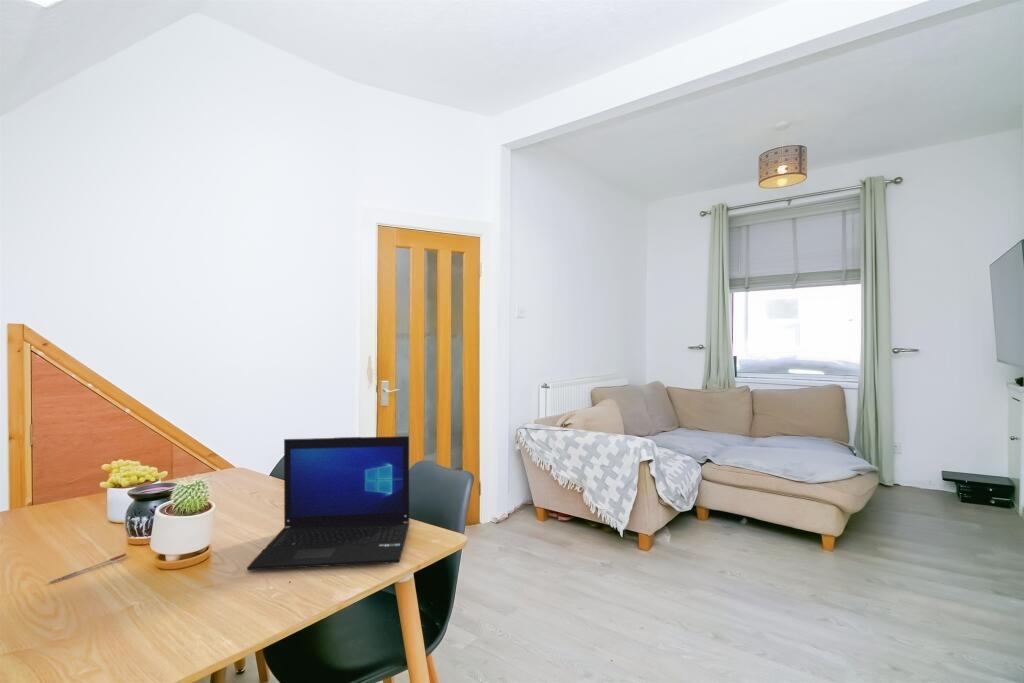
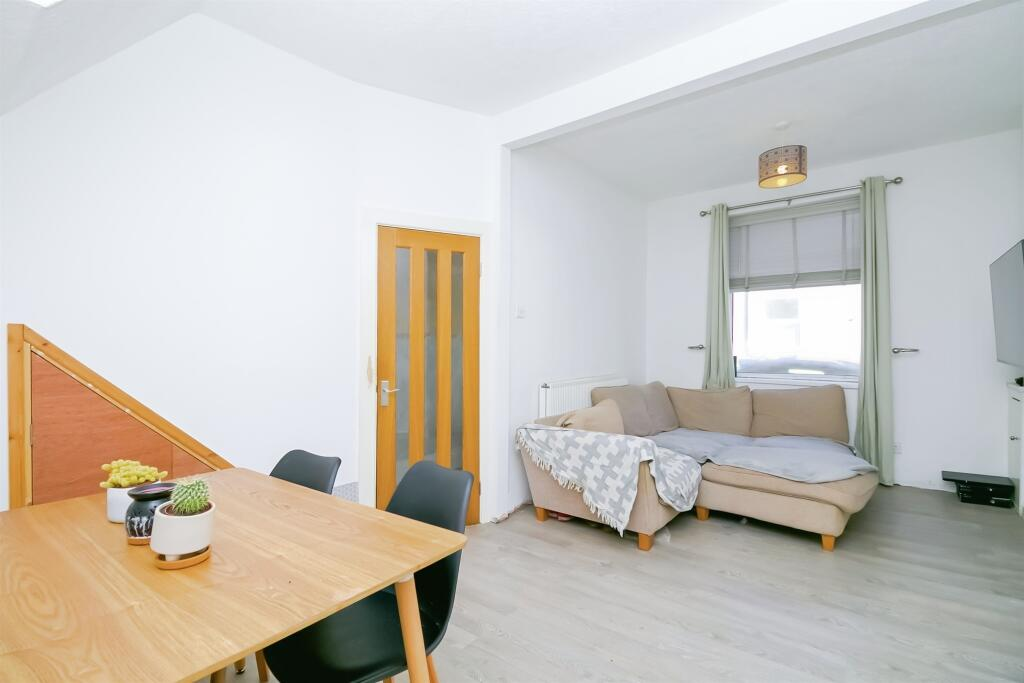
- laptop [246,435,411,571]
- pen [48,552,127,584]
